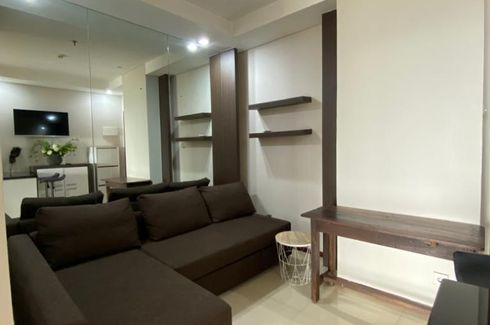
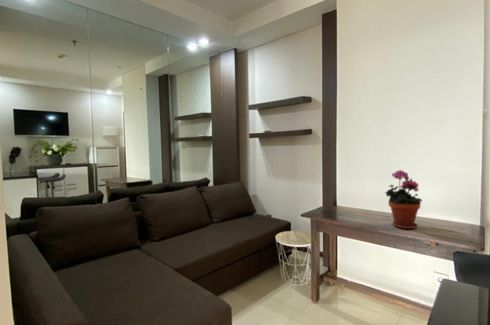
+ potted plant [384,169,423,230]
